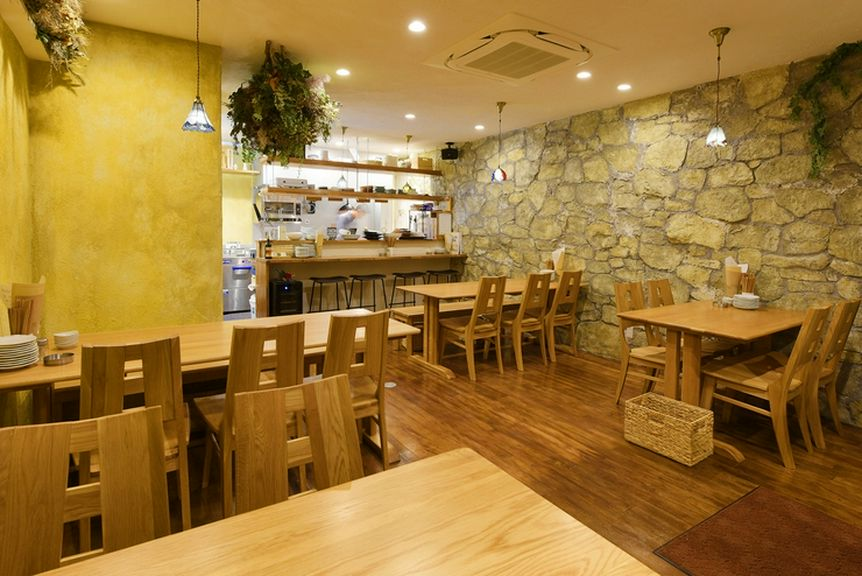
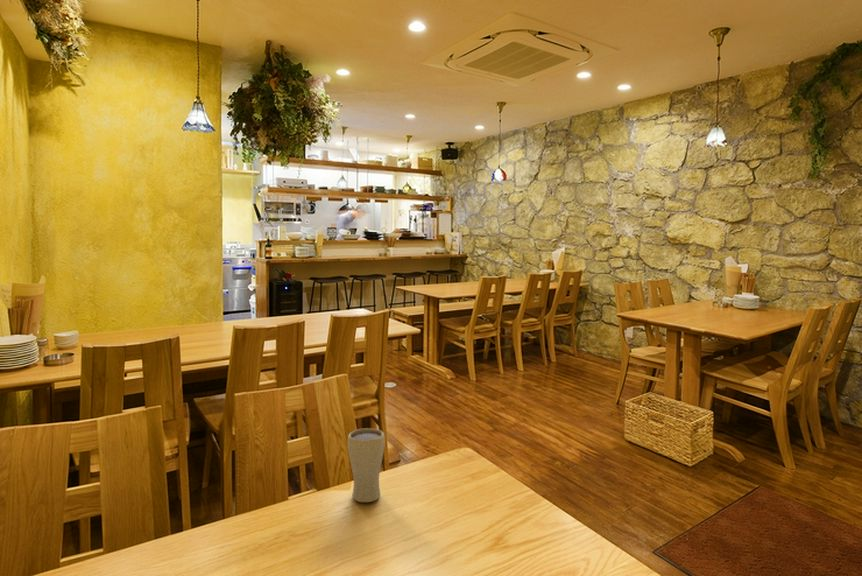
+ drinking glass [347,427,386,503]
